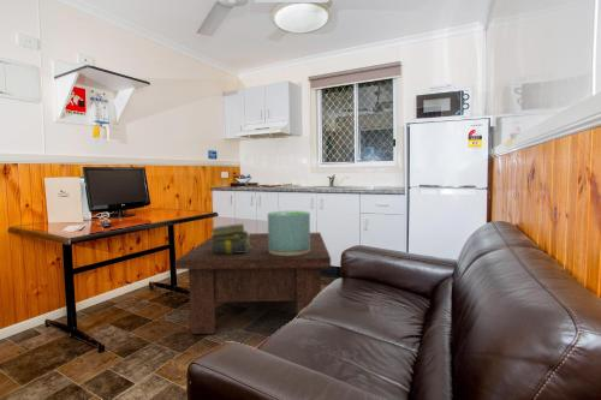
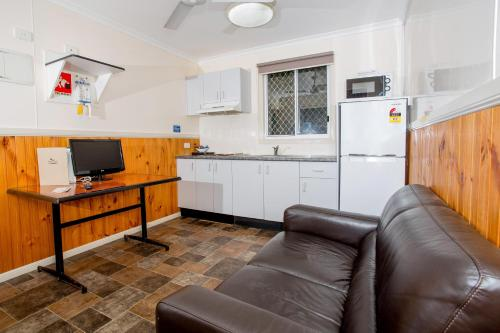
- decorative container [267,210,311,256]
- coffee table [174,232,332,335]
- stack of books [208,222,251,255]
